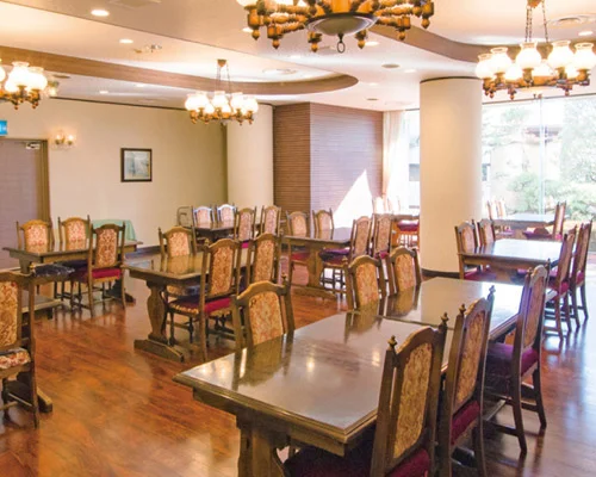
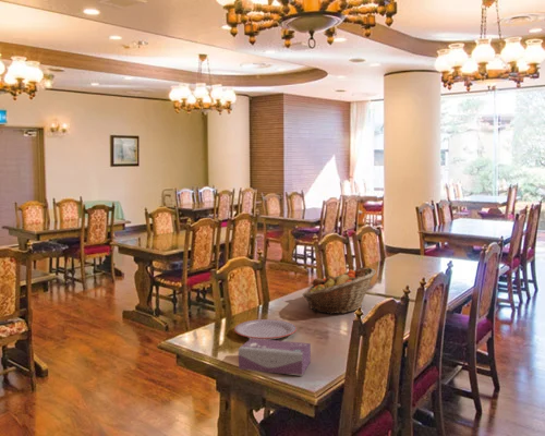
+ plate [233,318,298,340]
+ tissue box [238,338,312,377]
+ fruit basket [301,267,377,315]
